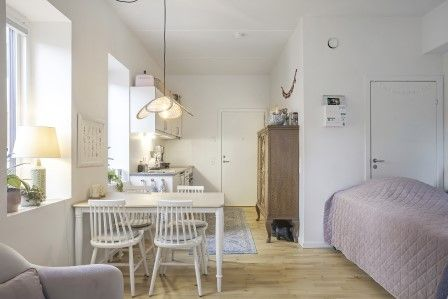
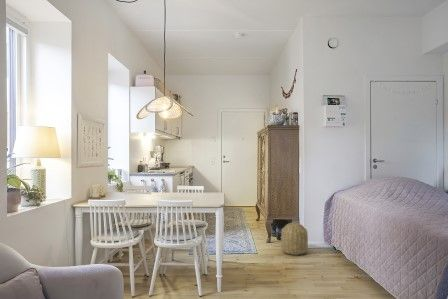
+ basket [280,221,309,256]
